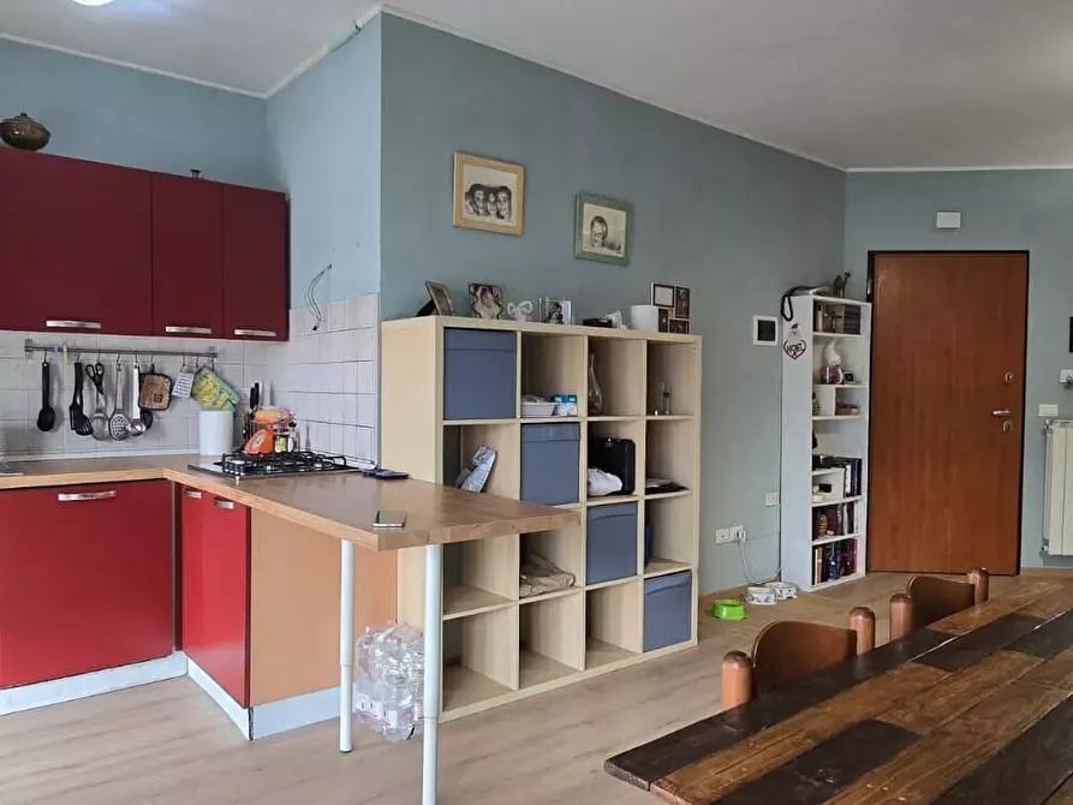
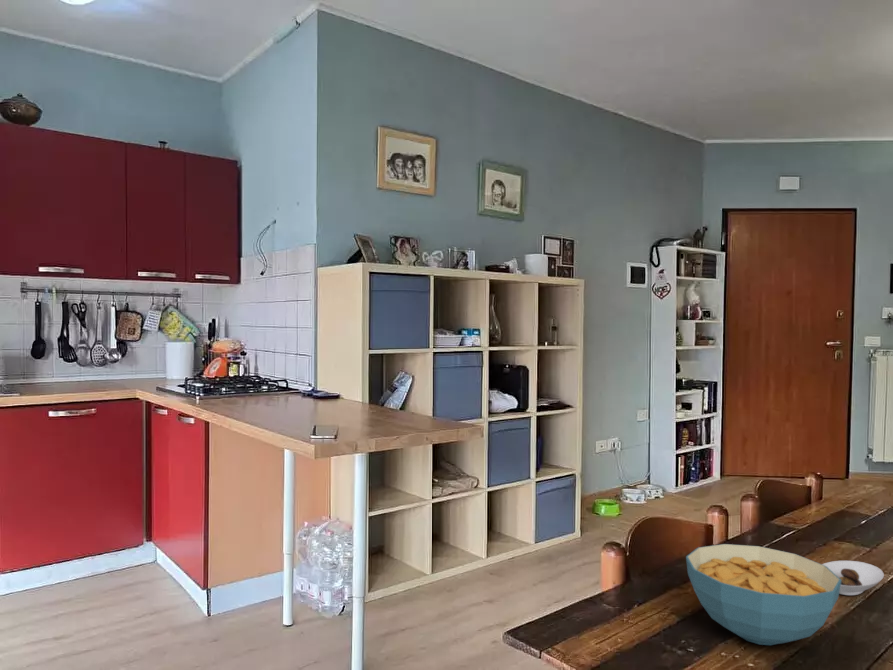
+ cereal bowl [685,543,841,646]
+ saucer [822,560,885,596]
